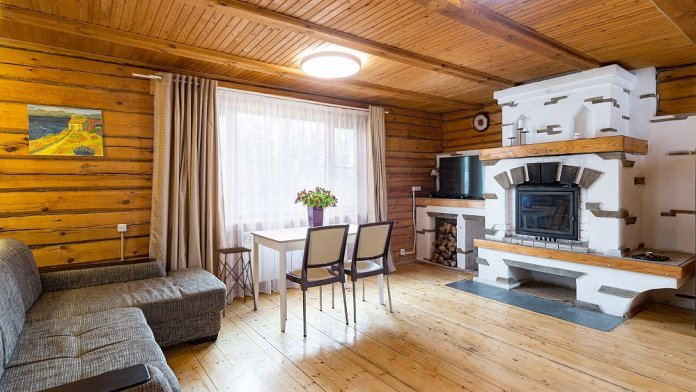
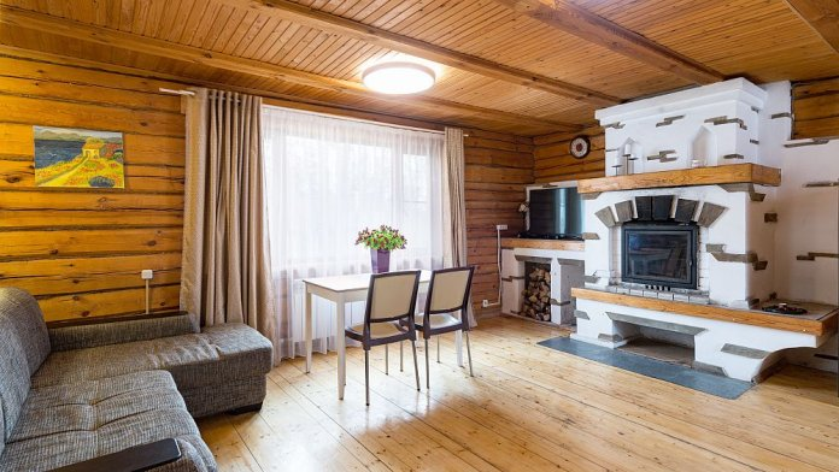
- side table [215,246,257,319]
